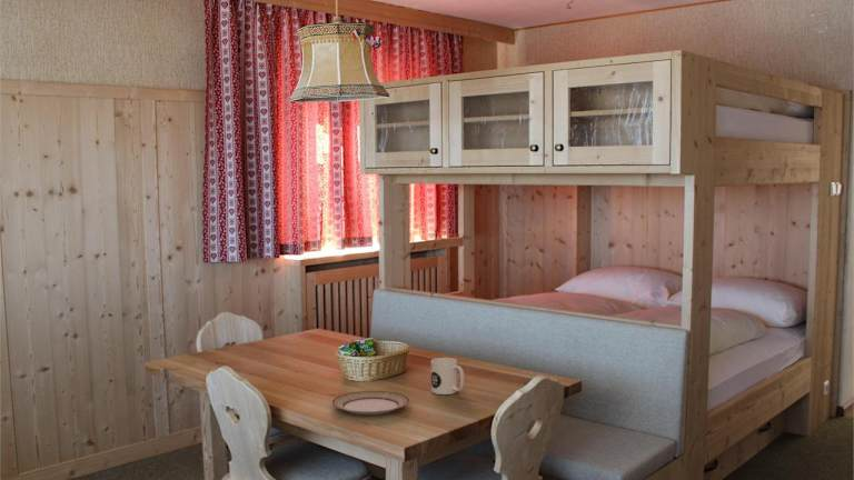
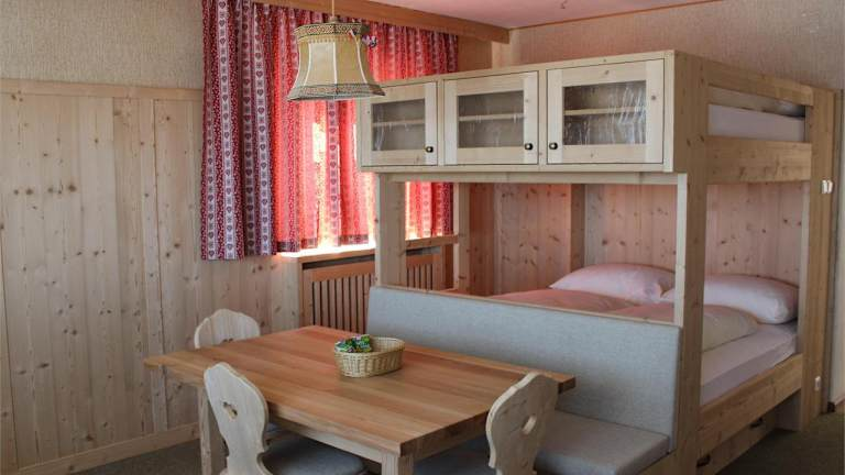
- plate [330,390,410,416]
- mug [430,357,466,396]
